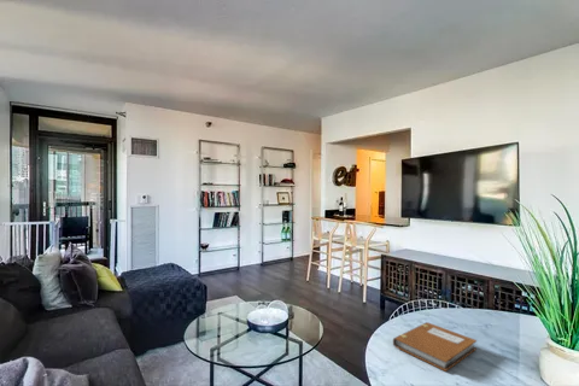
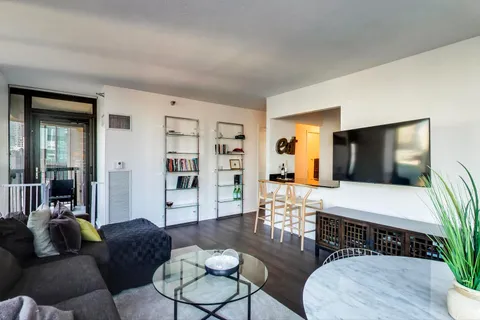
- notebook [392,321,478,373]
